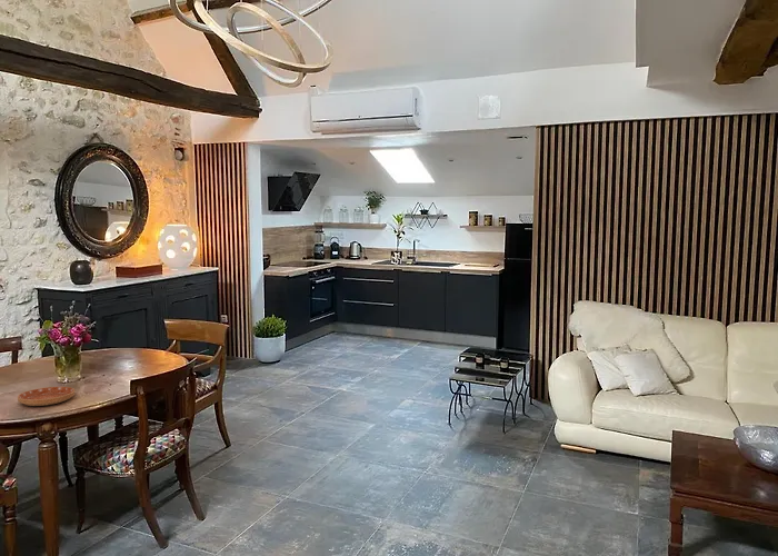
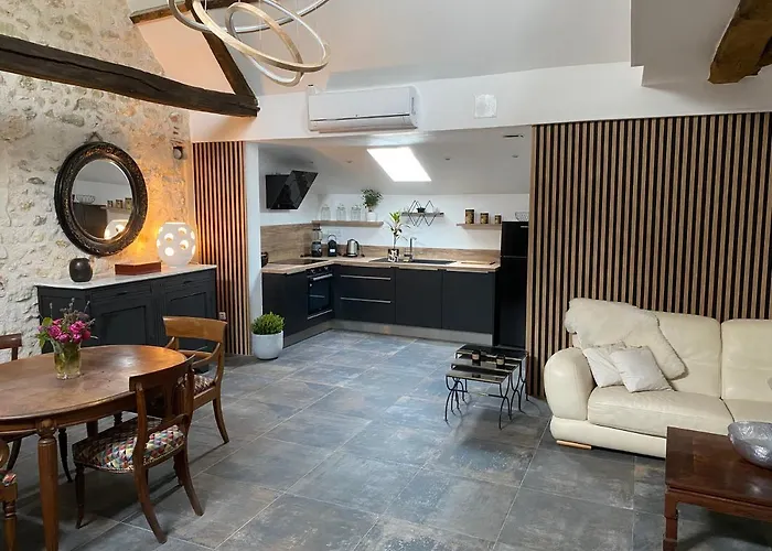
- saucer [17,386,76,407]
